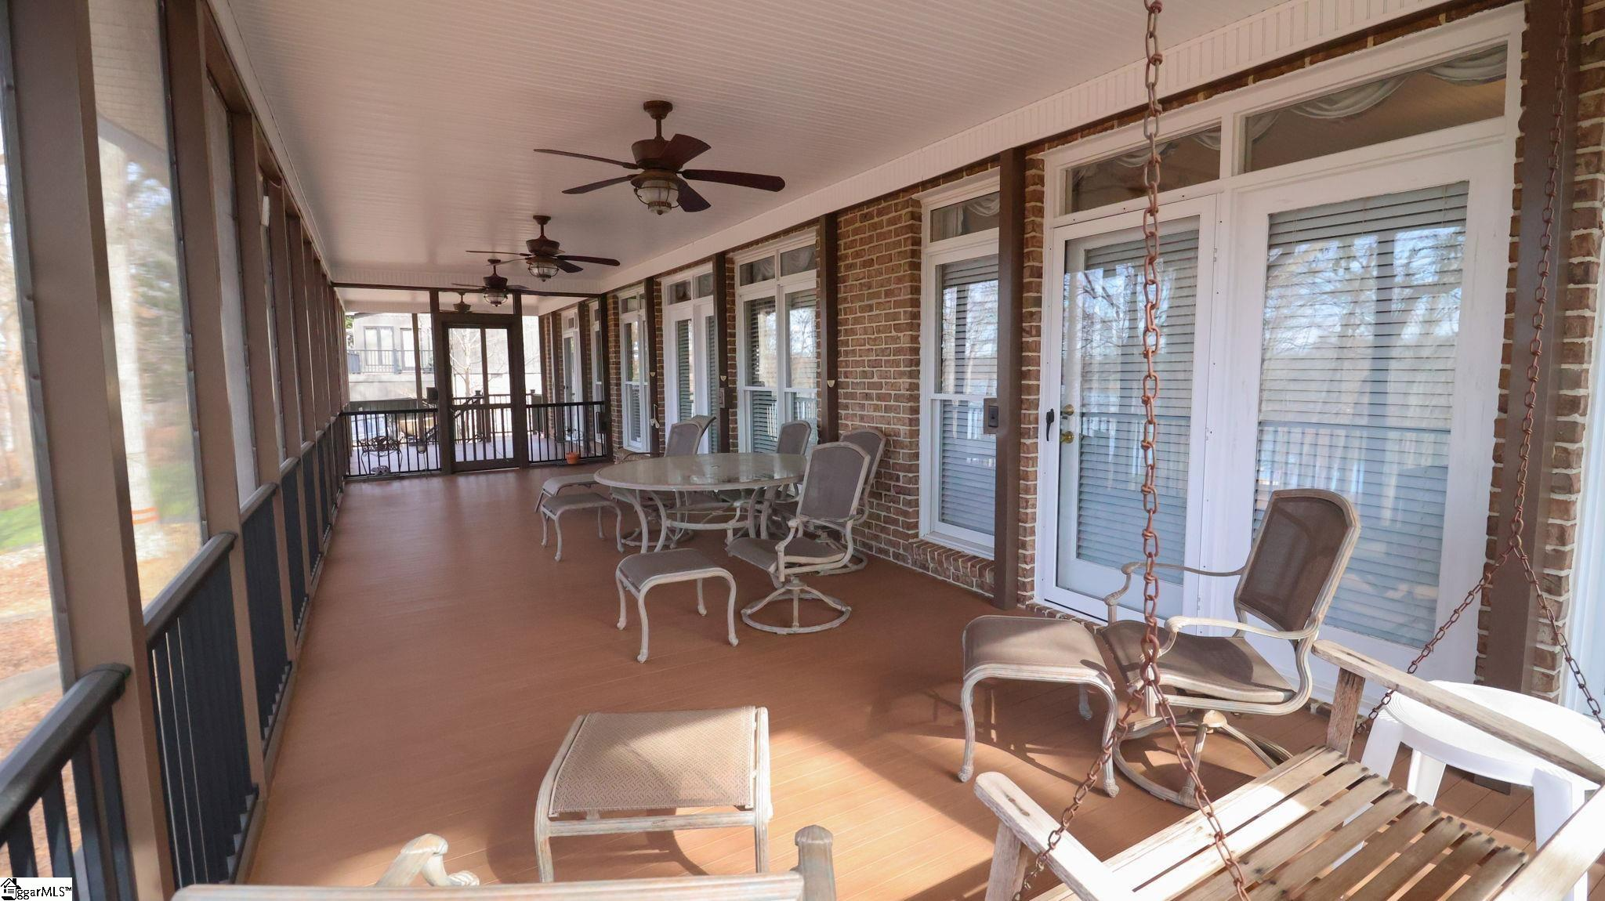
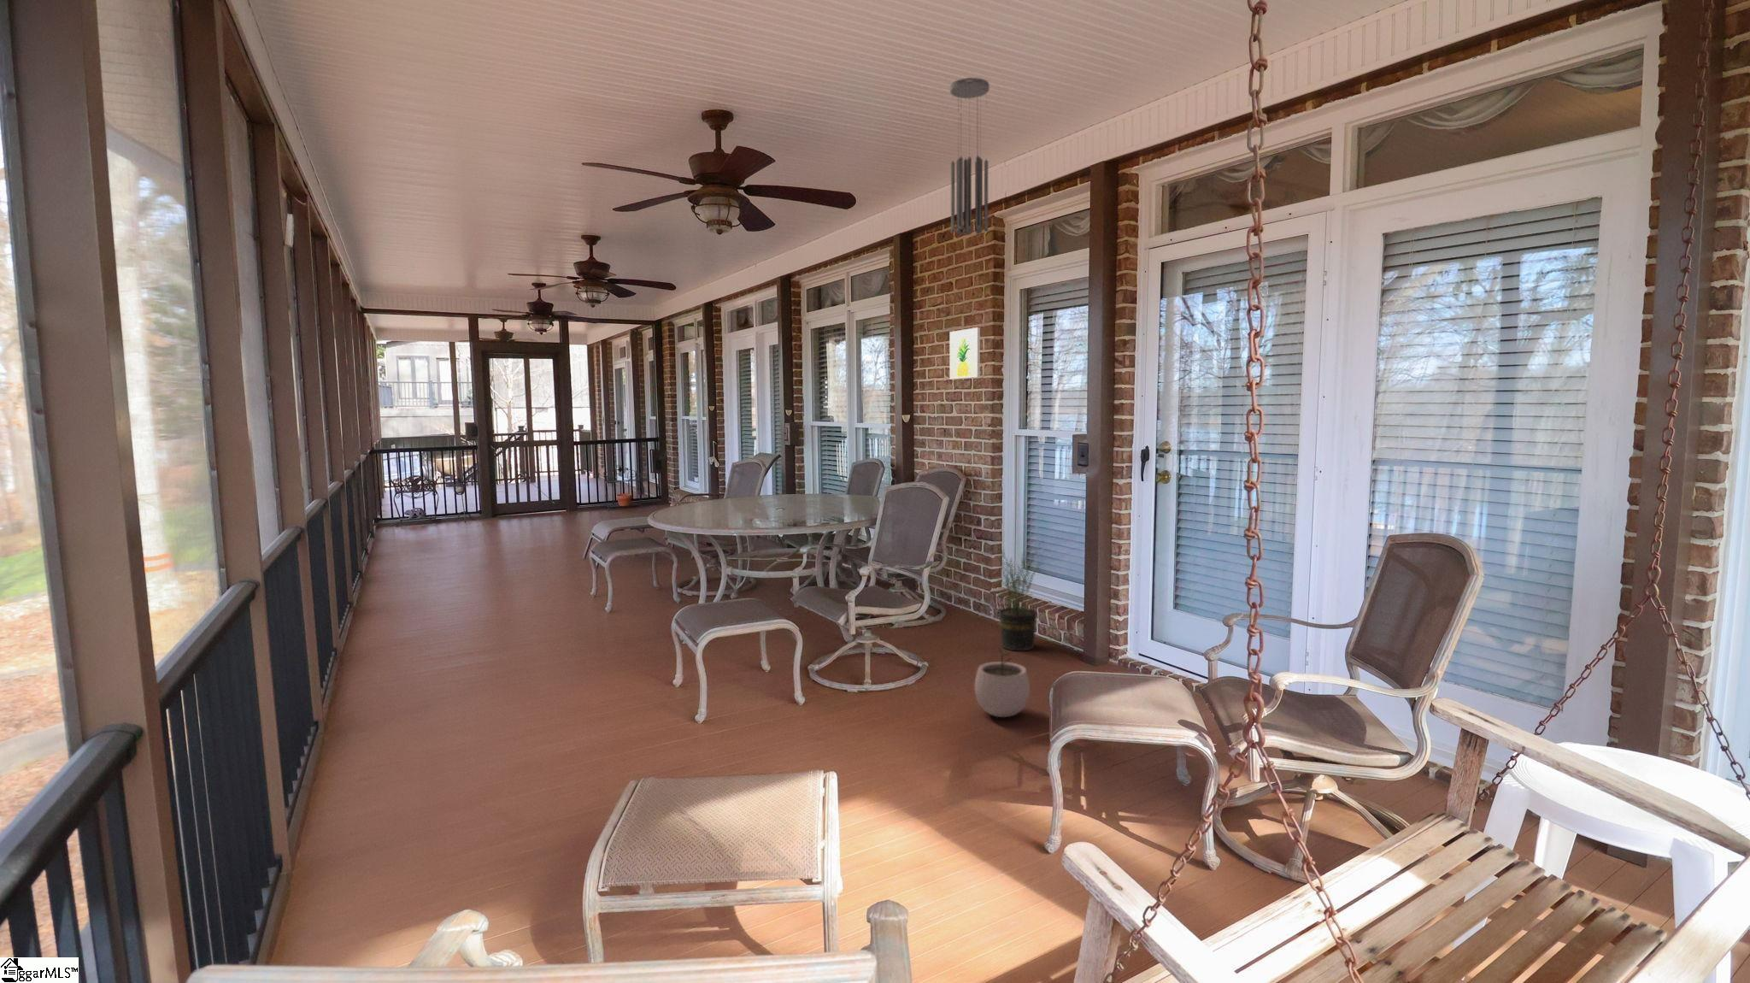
+ wind chime [950,77,990,236]
+ wall art [950,327,981,380]
+ potted plant [992,540,1046,651]
+ plant pot [974,648,1030,717]
